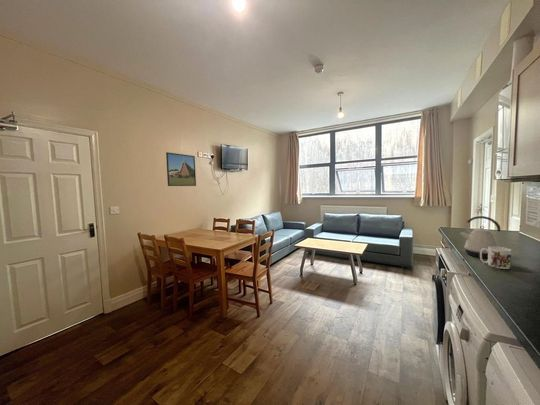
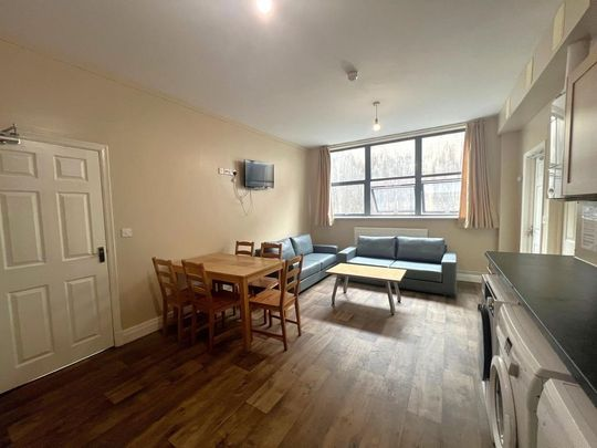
- mug [479,246,512,270]
- kettle [459,215,502,259]
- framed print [165,151,197,187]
